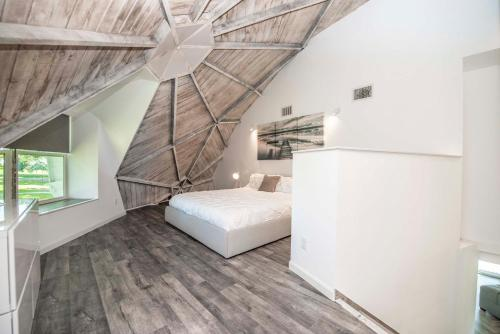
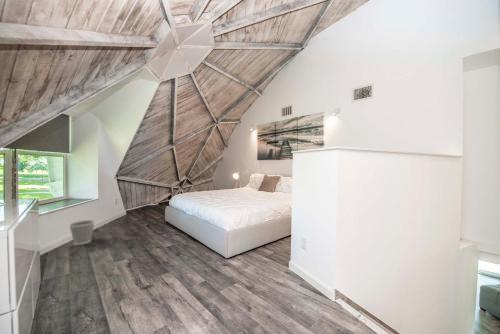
+ wastebasket [68,219,96,246]
